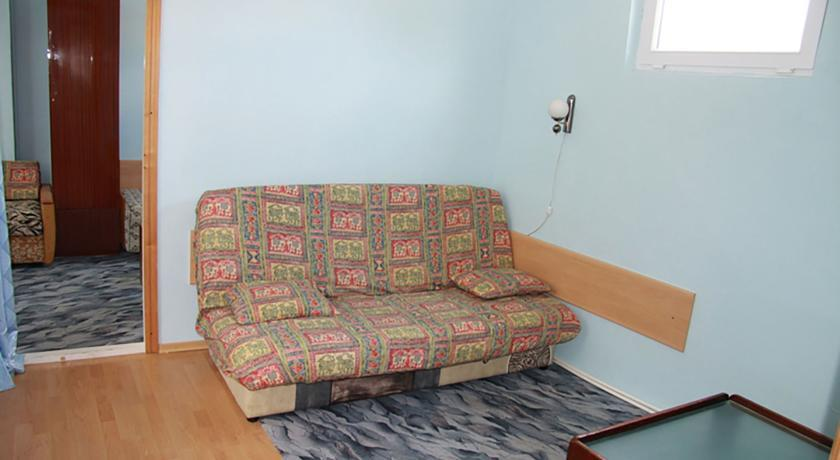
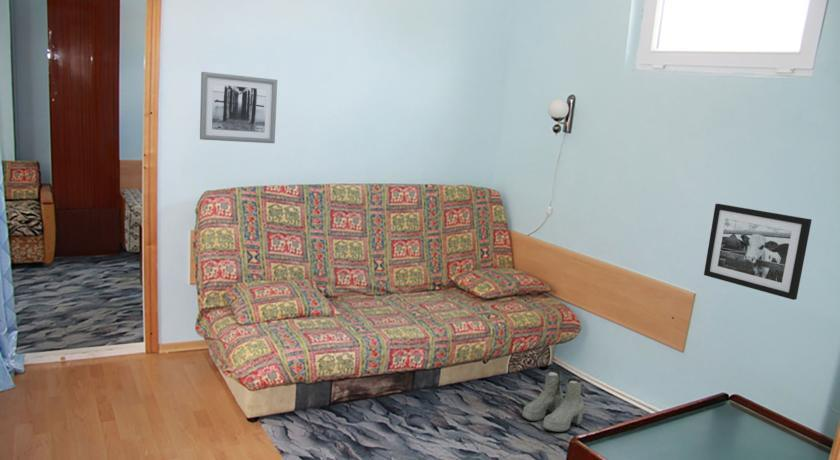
+ boots [521,369,585,433]
+ wall art [199,71,278,144]
+ picture frame [703,203,813,301]
